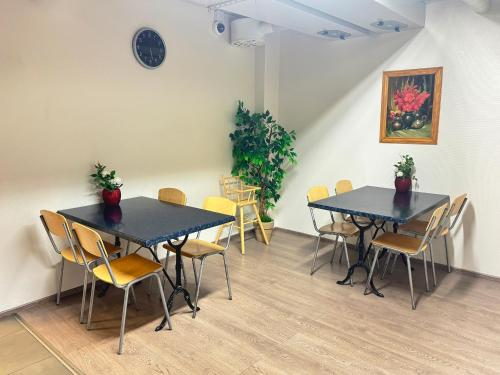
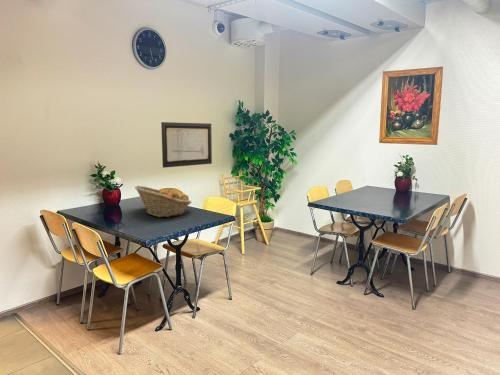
+ fruit basket [134,185,192,218]
+ wall art [160,121,213,169]
